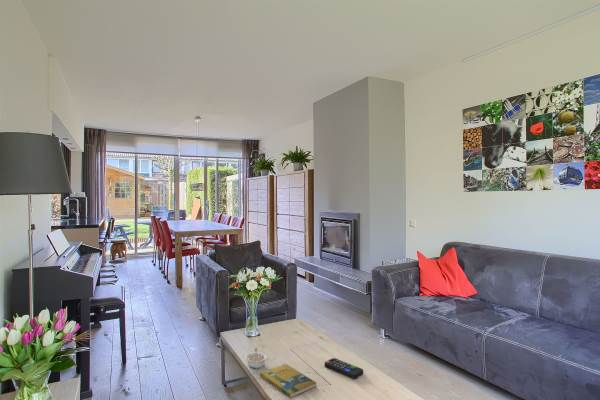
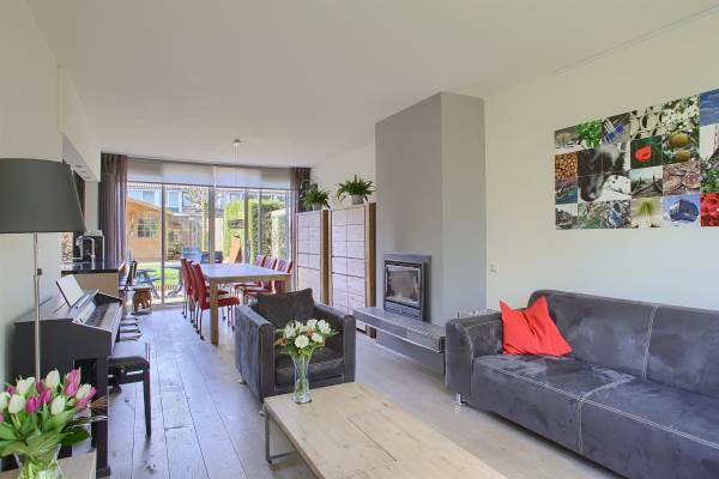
- booklet [259,363,317,399]
- legume [244,347,268,369]
- remote control [324,357,364,380]
